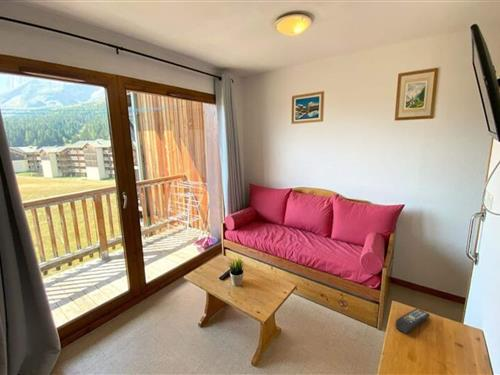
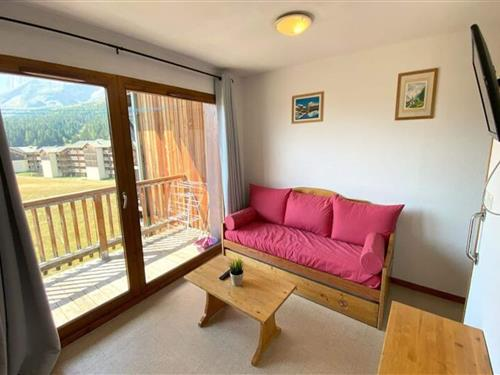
- remote control [395,307,431,334]
